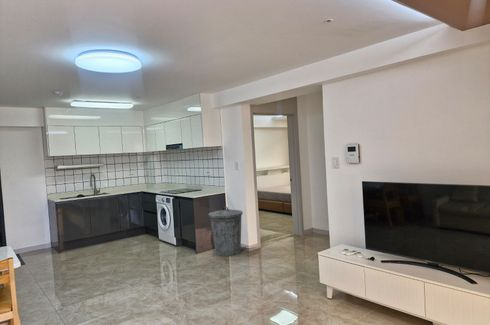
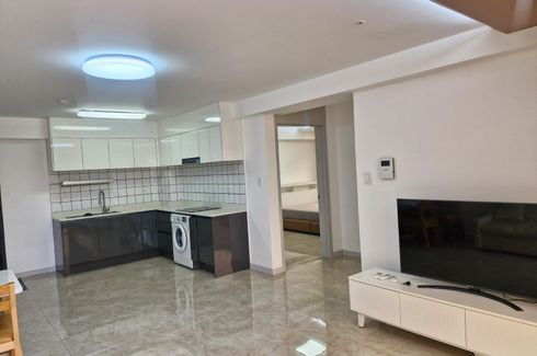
- trash can [208,206,244,257]
